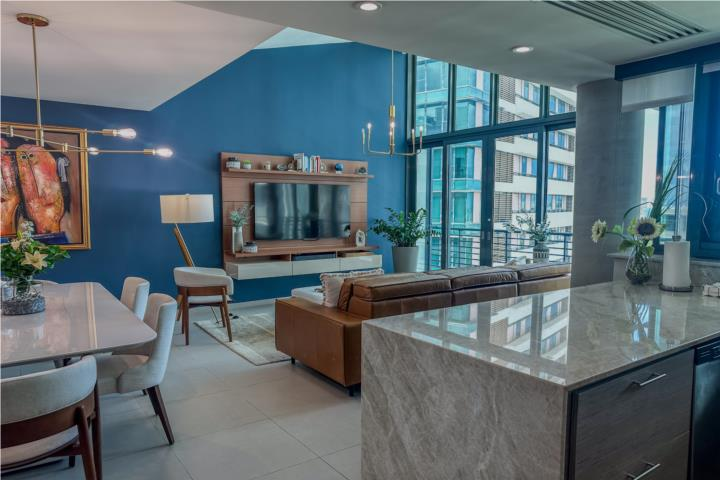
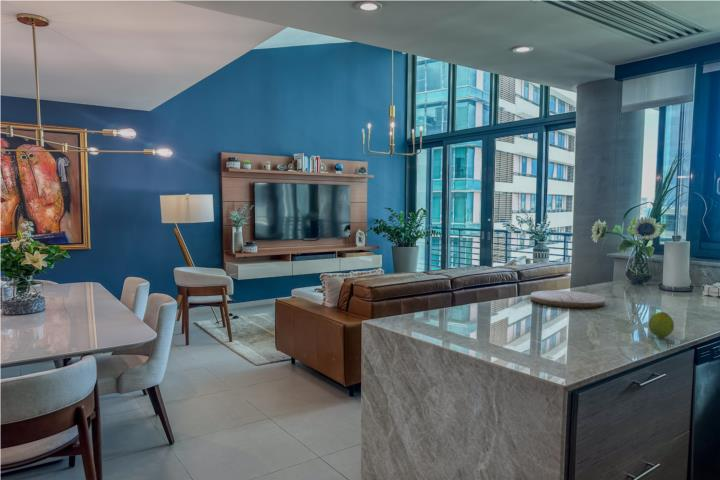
+ fruit [648,311,675,339]
+ cutting board [529,289,606,309]
